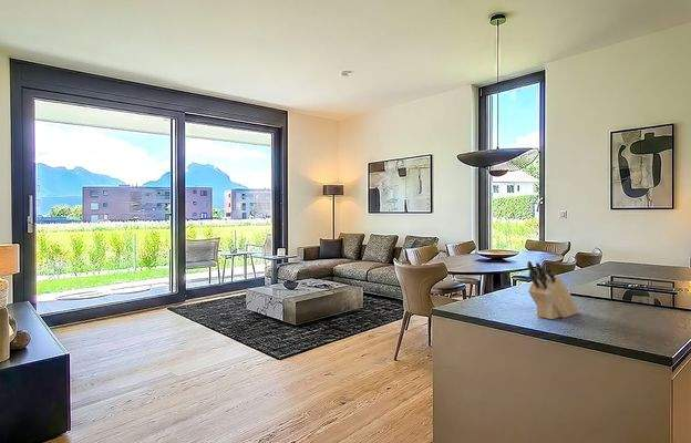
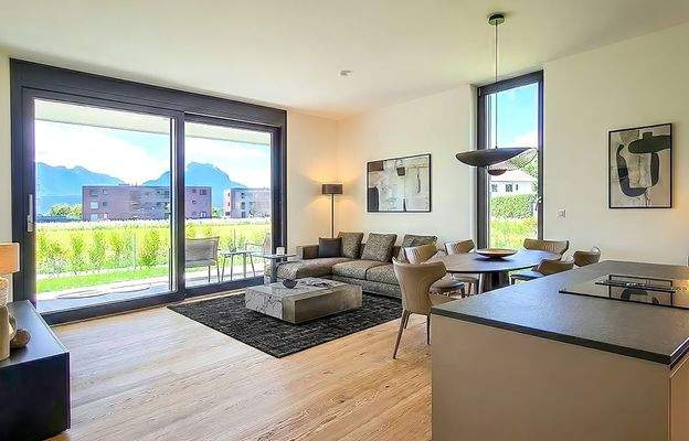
- knife block [526,260,580,320]
